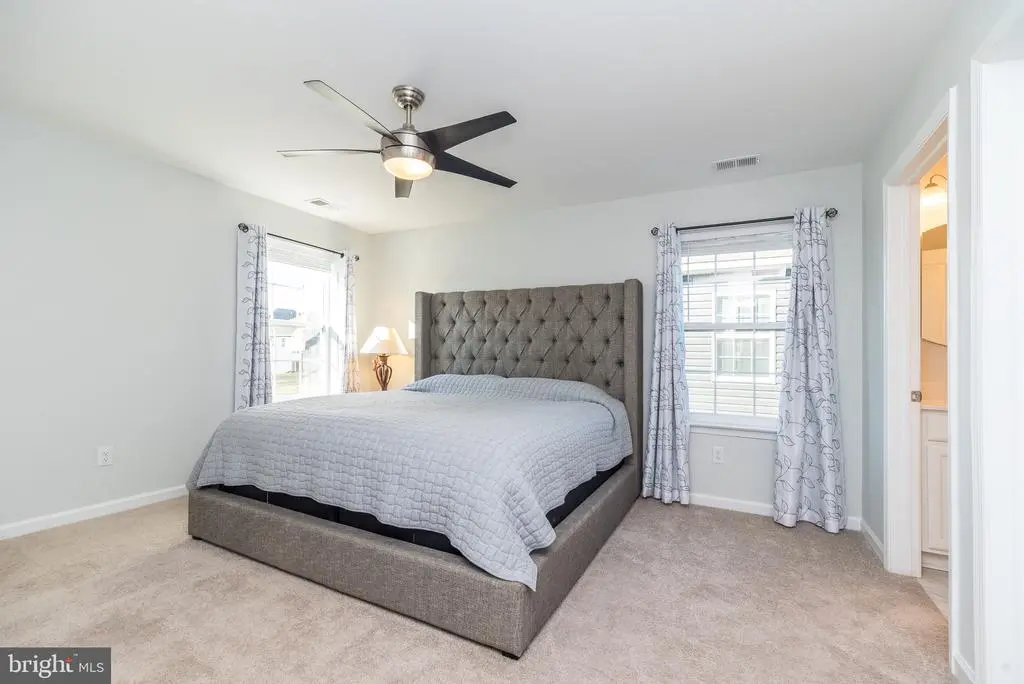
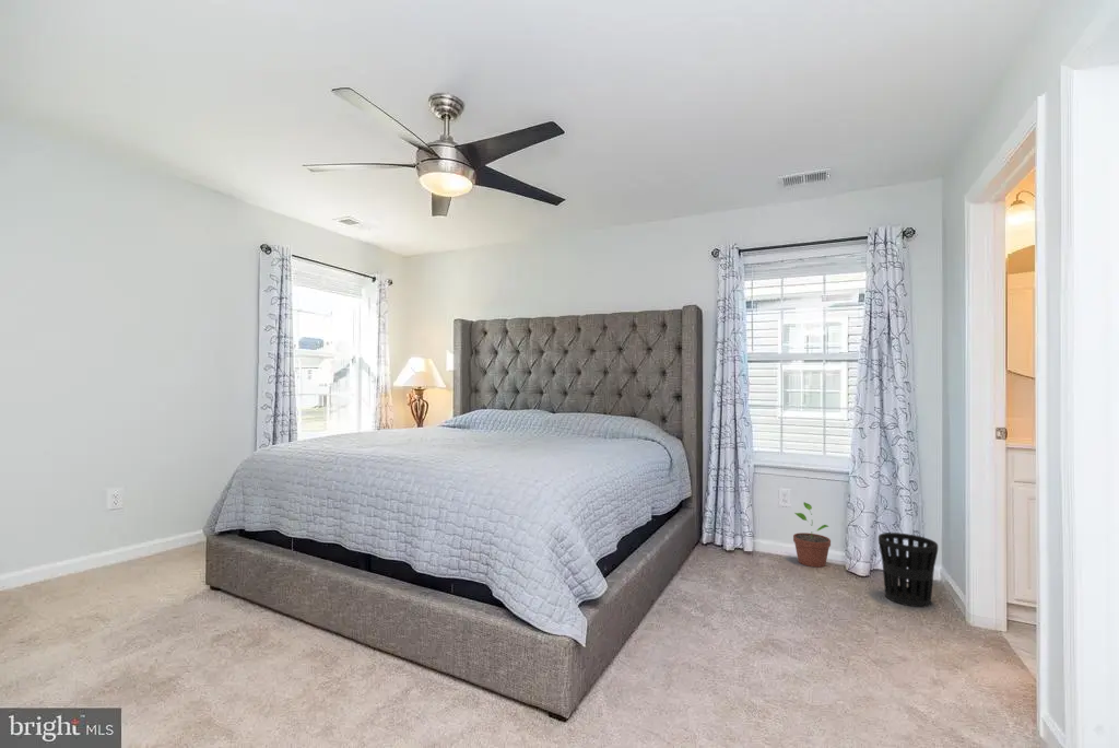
+ potted plant [792,501,832,568]
+ wastebasket [877,531,939,608]
